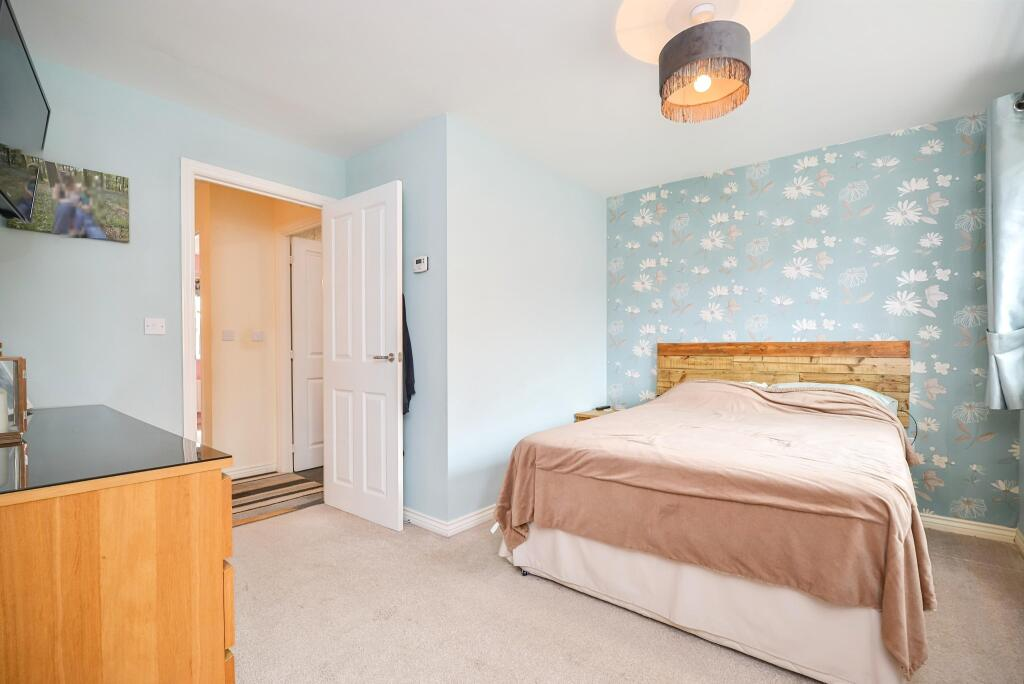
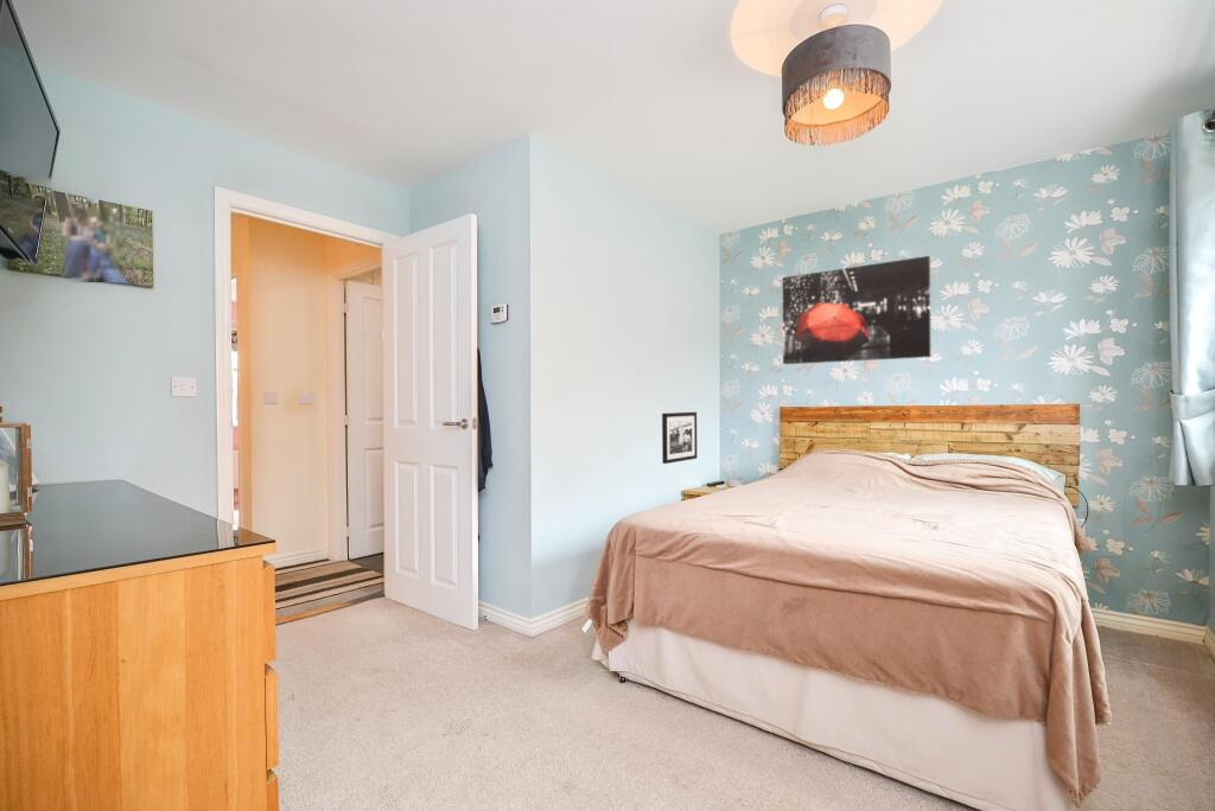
+ wall art [781,255,931,365]
+ picture frame [661,411,698,465]
